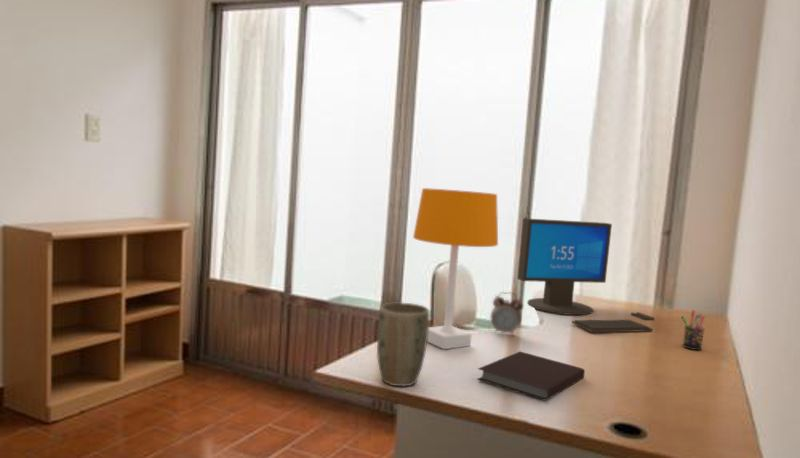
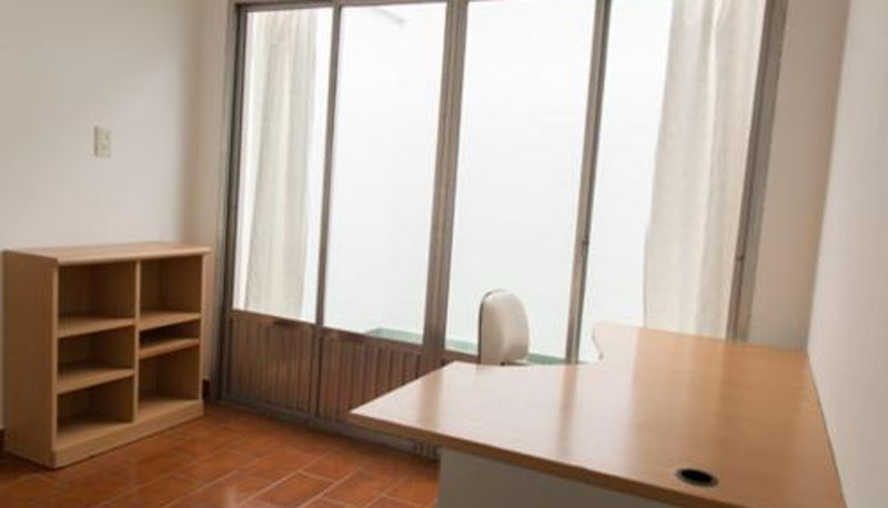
- monitor [516,217,655,333]
- alarm clock [490,291,524,337]
- plant pot [376,302,430,387]
- notebook [476,350,586,402]
- desk lamp [412,187,499,350]
- pen holder [680,309,705,351]
